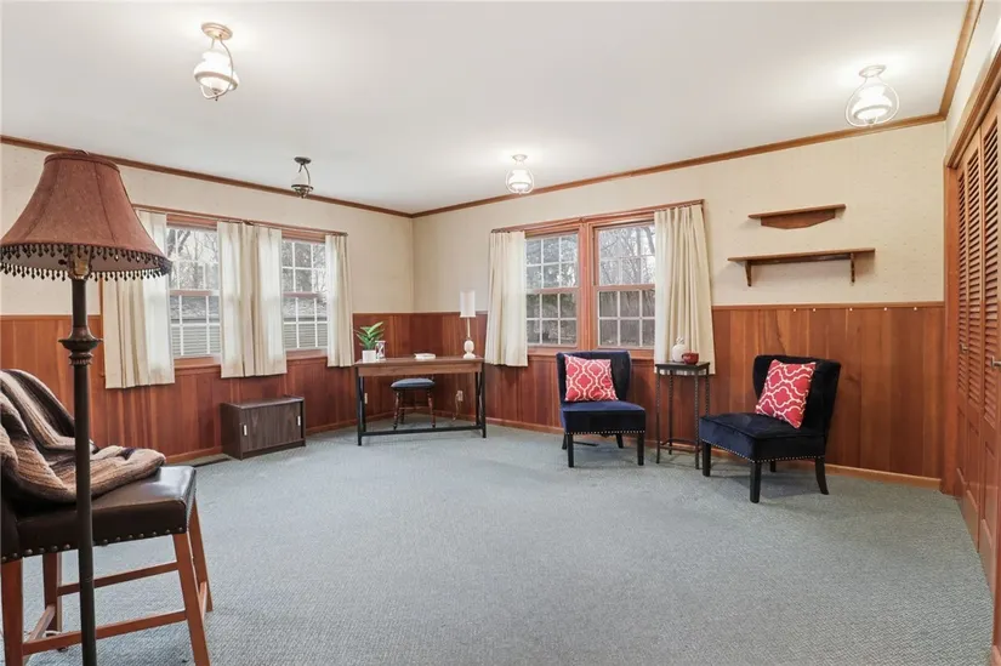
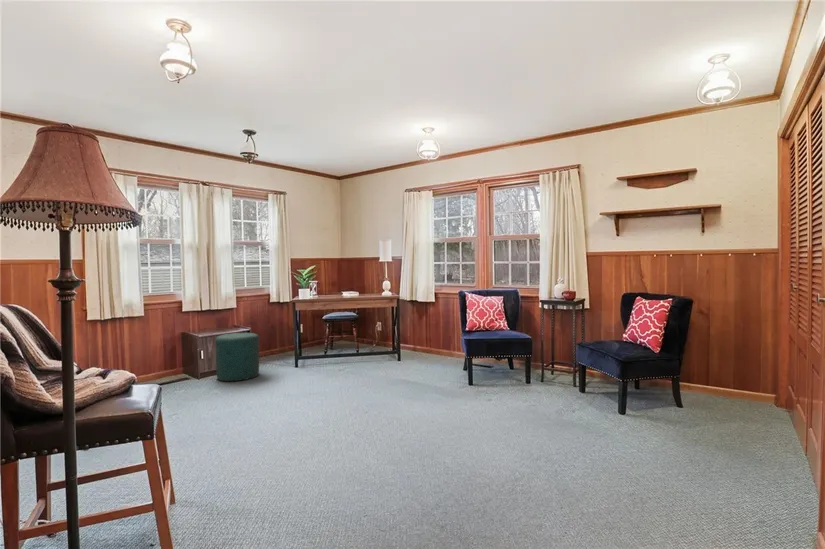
+ ottoman [215,332,260,382]
